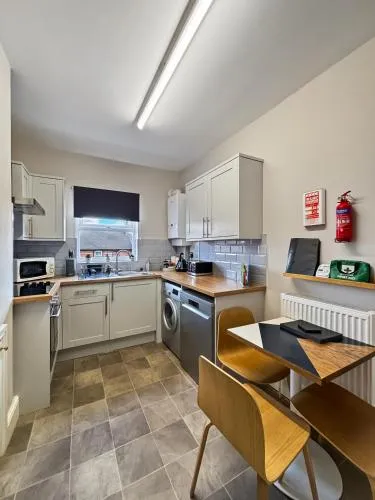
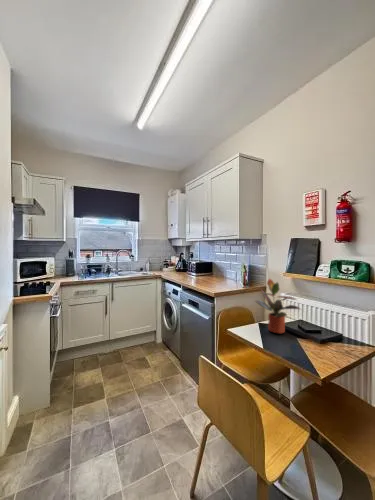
+ potted plant [254,277,302,334]
